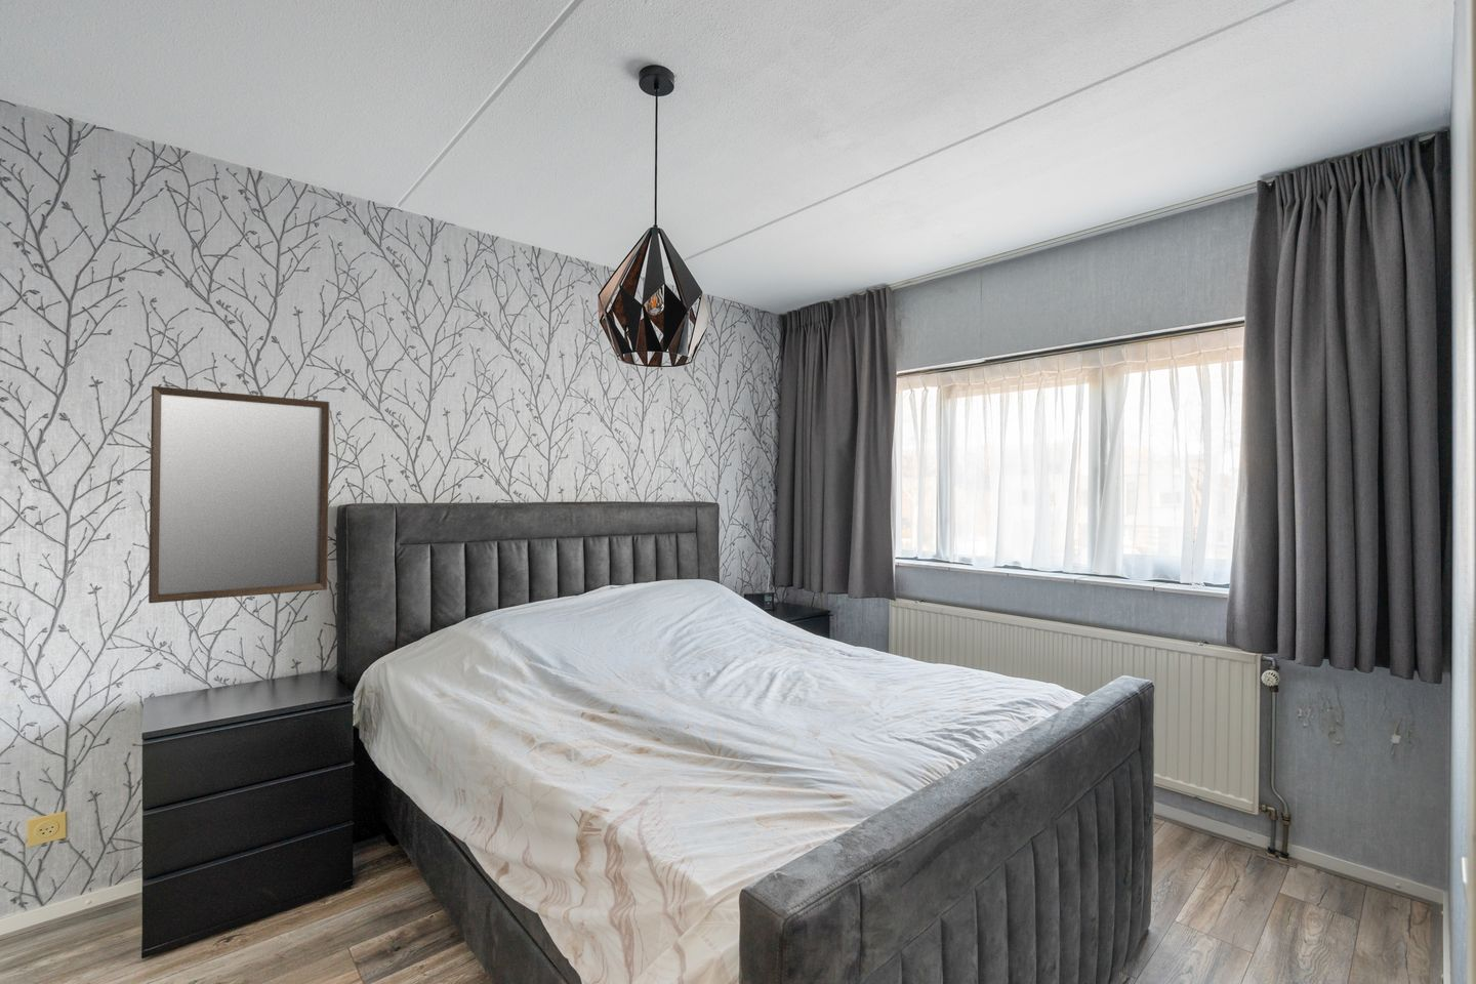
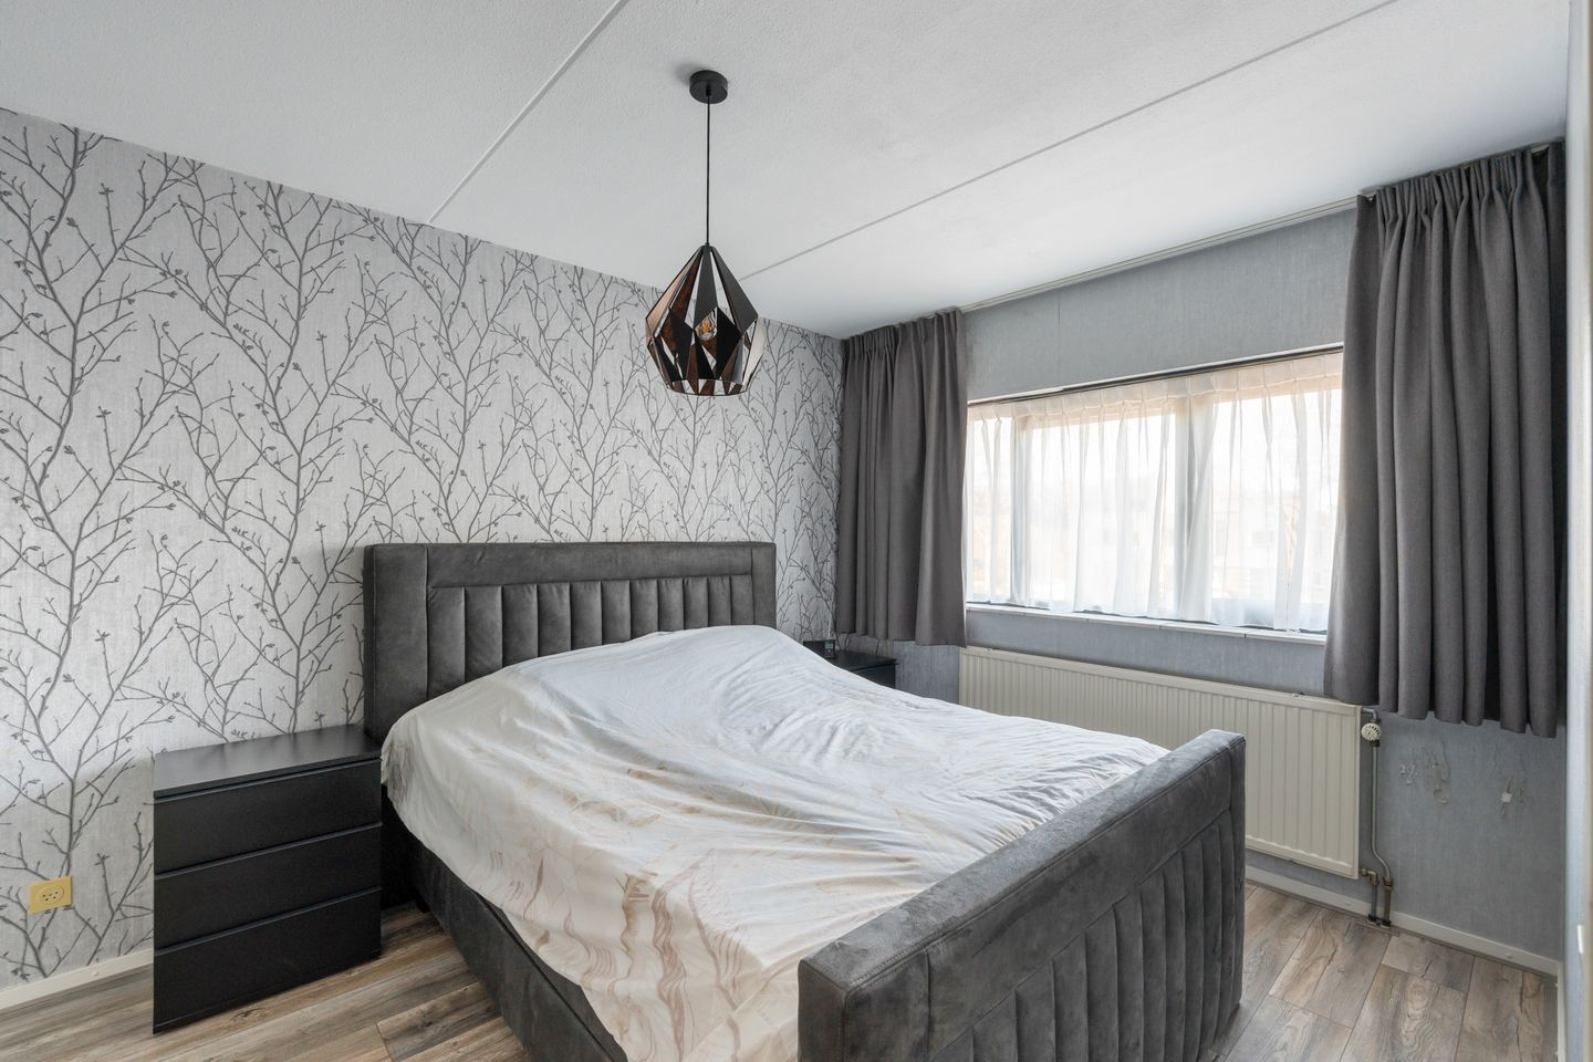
- home mirror [147,385,331,604]
